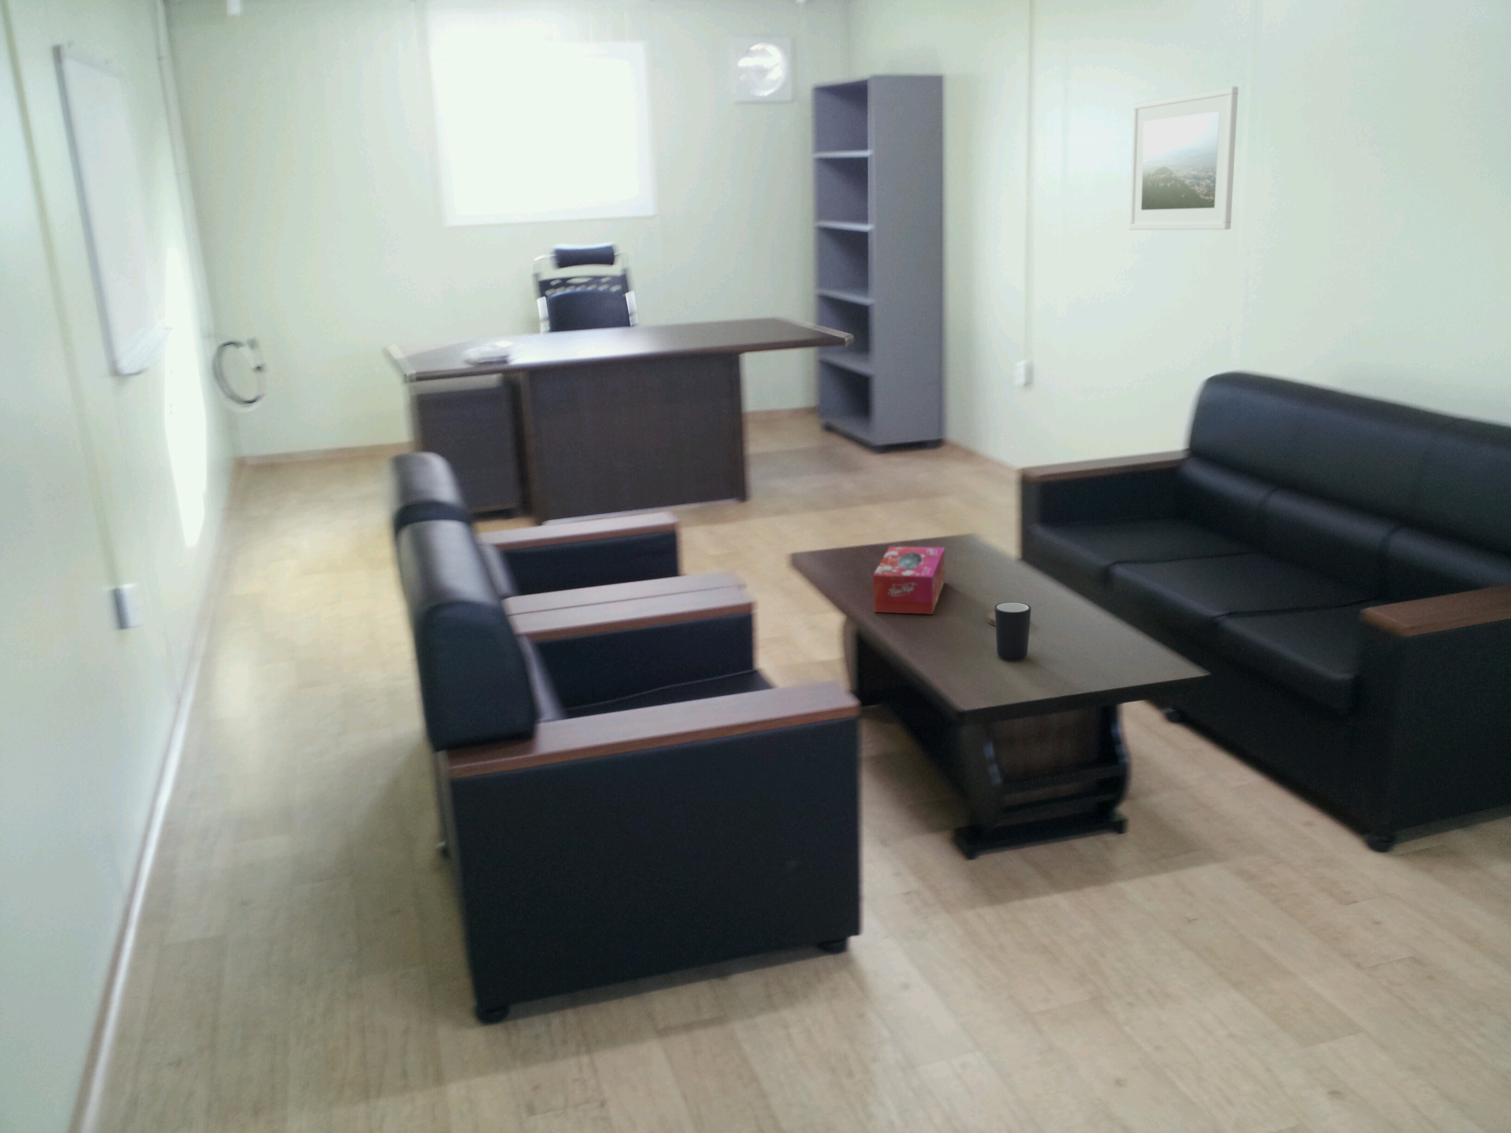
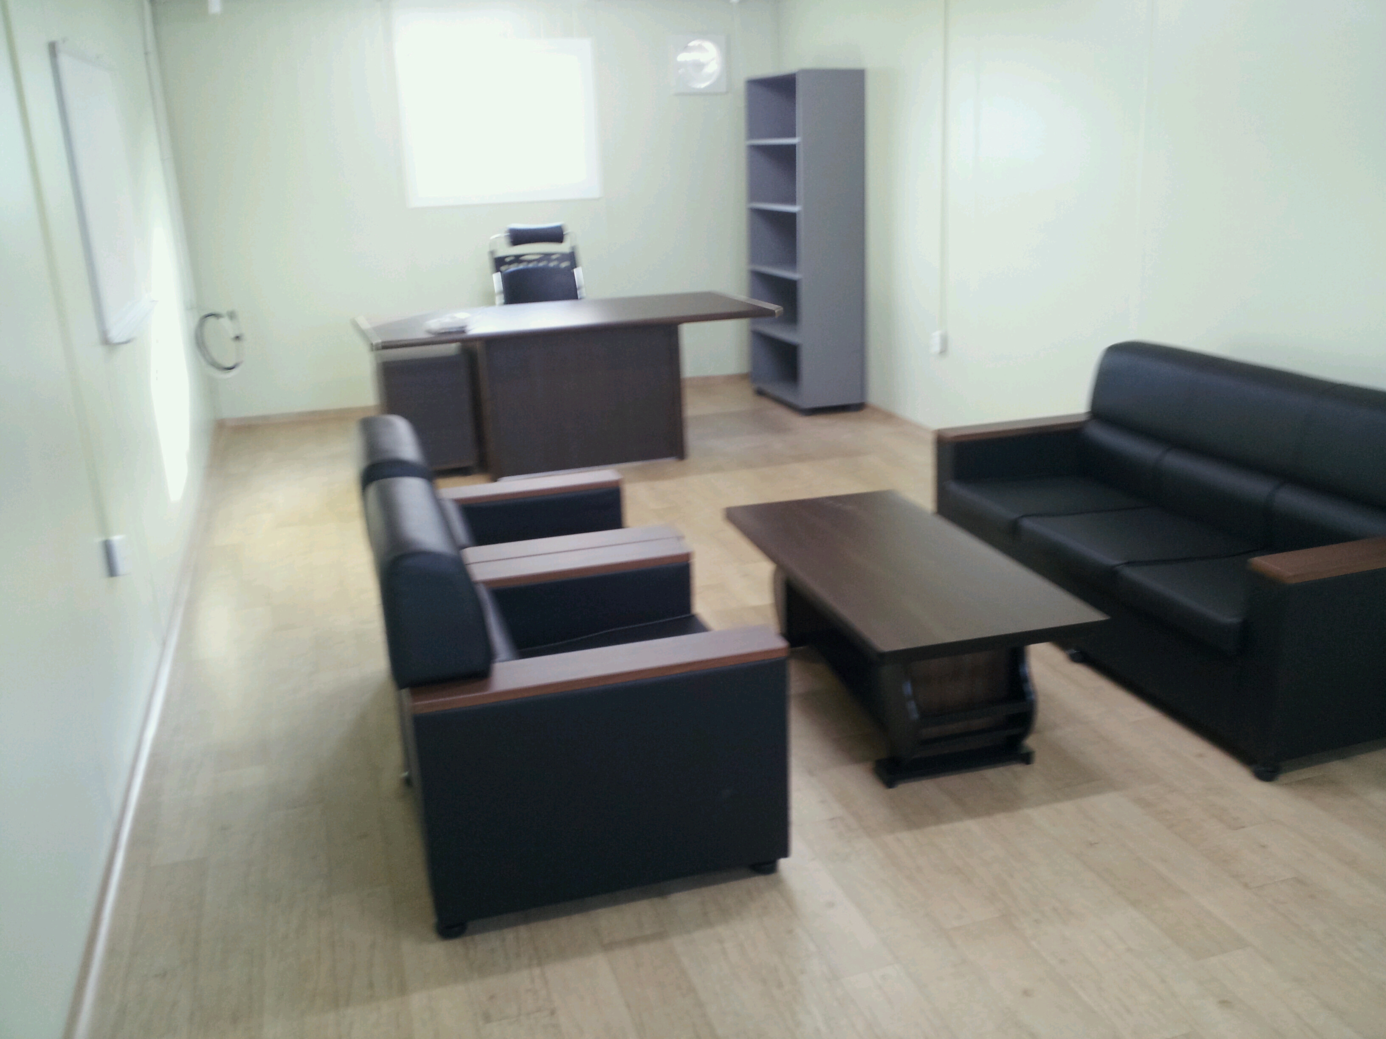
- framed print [1129,86,1239,231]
- coaster [988,611,996,626]
- mug [993,602,1032,661]
- tissue box [872,546,945,614]
